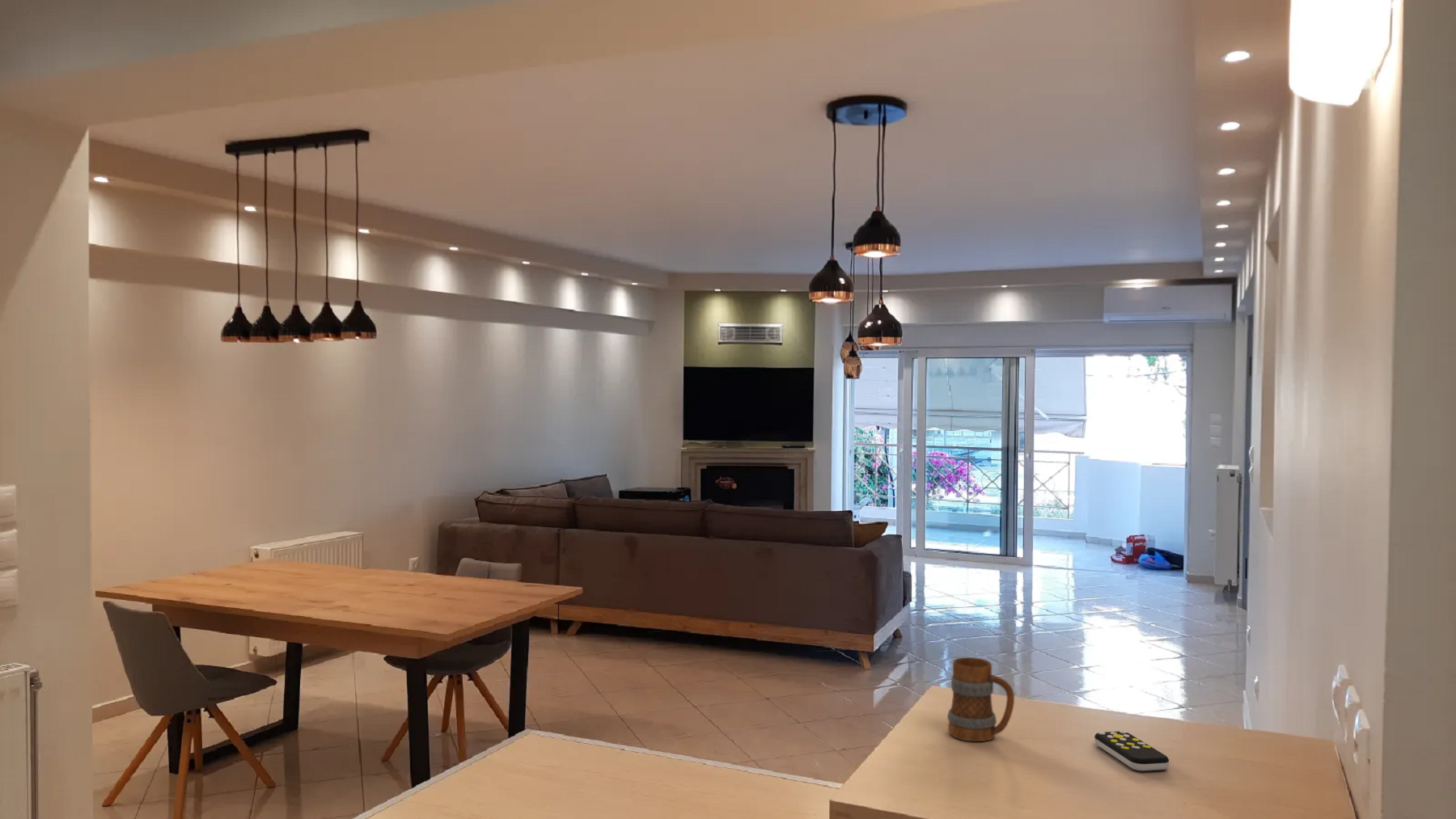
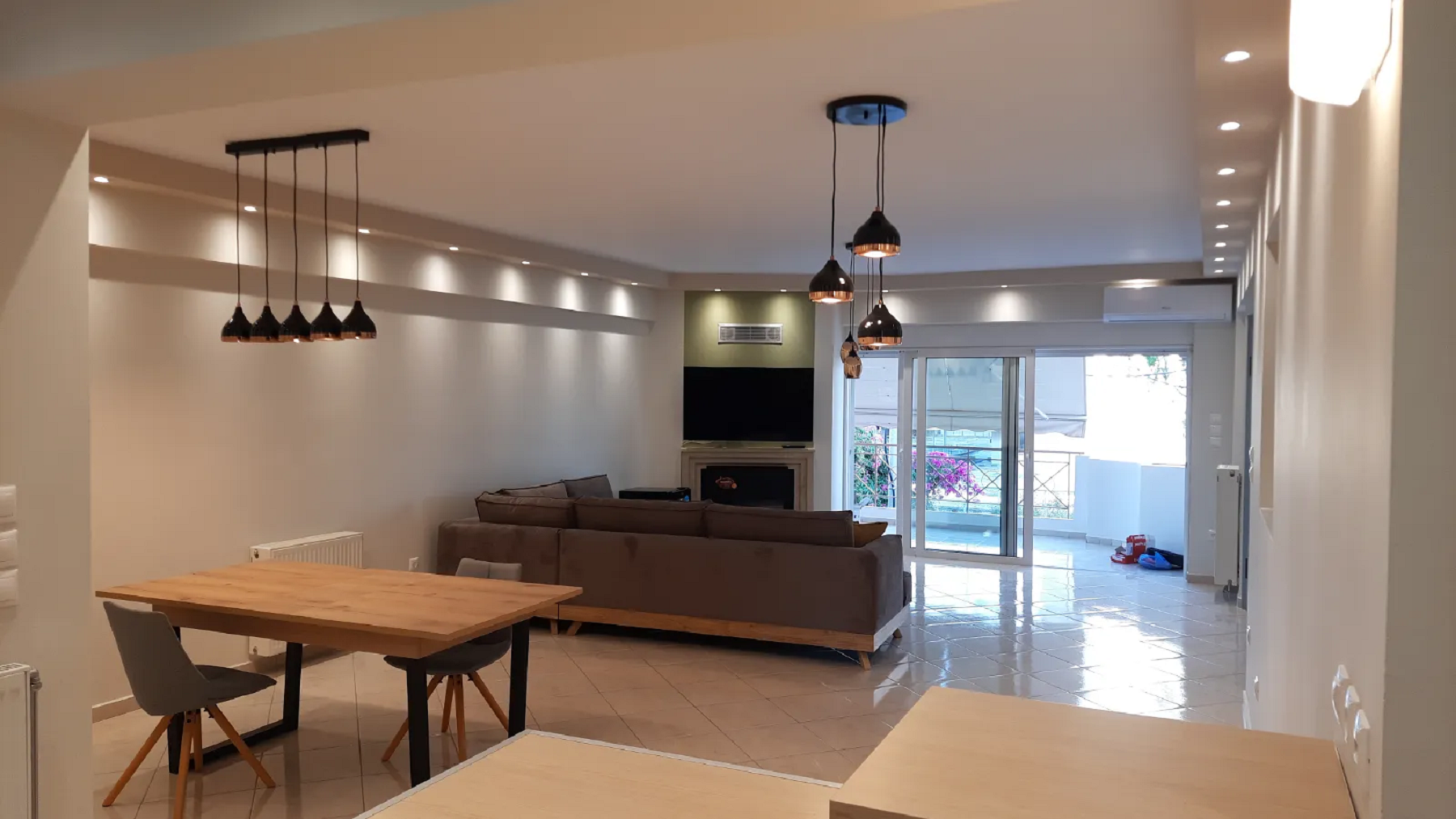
- remote control [1094,730,1170,771]
- mug [946,656,1015,742]
